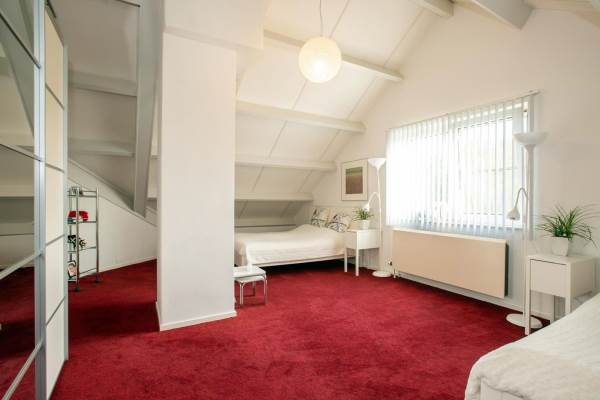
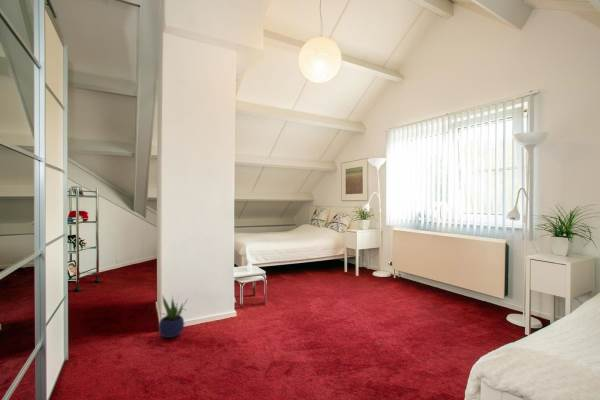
+ potted plant [157,293,188,339]
